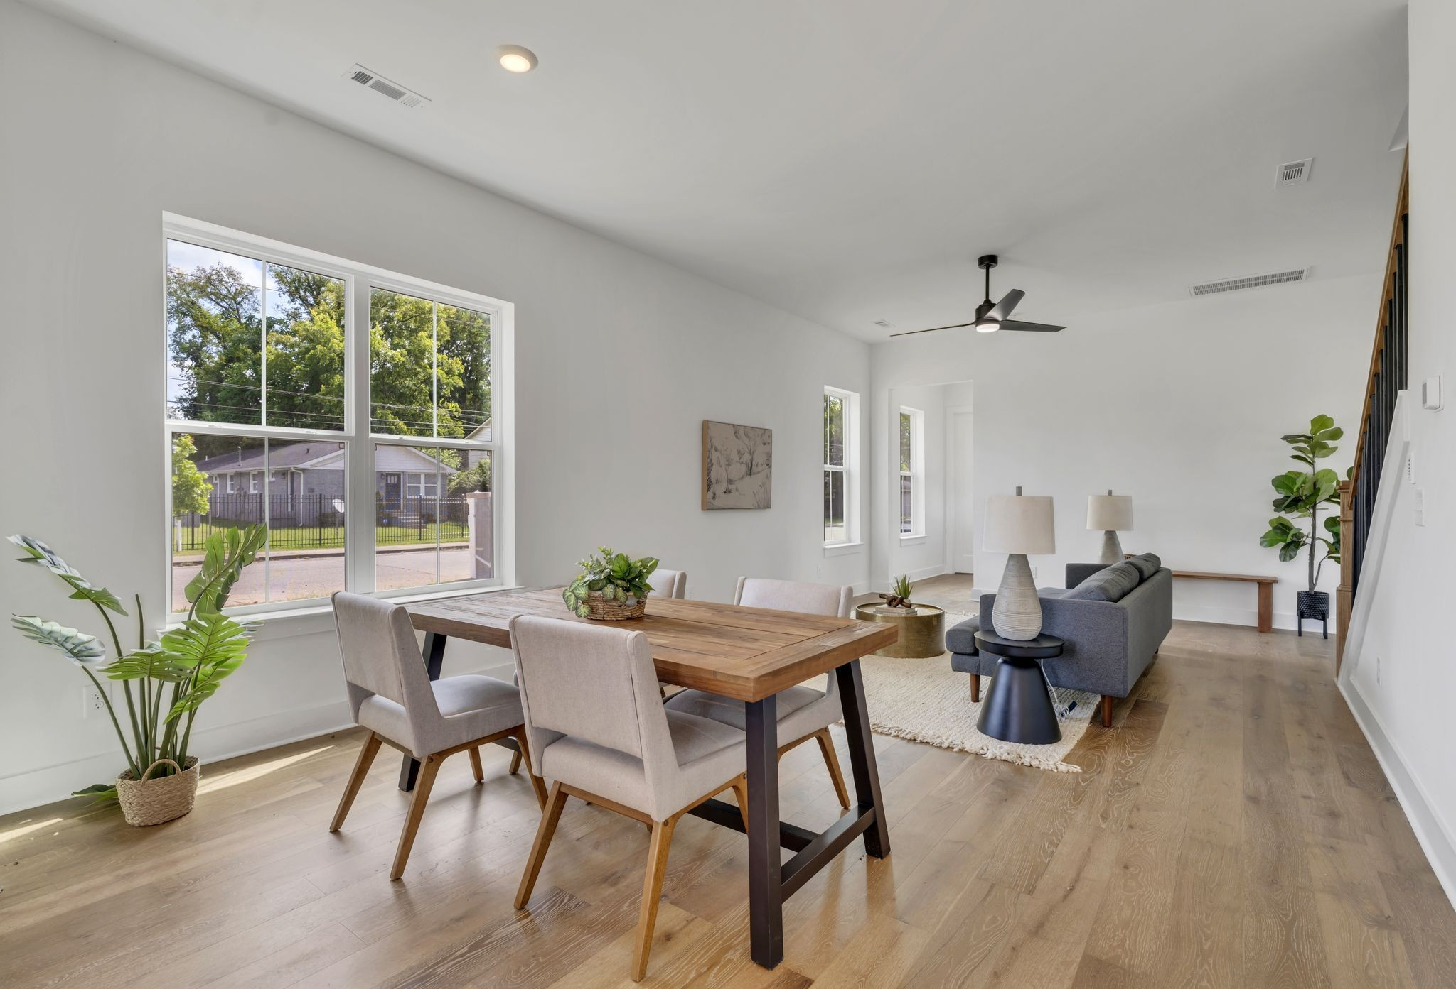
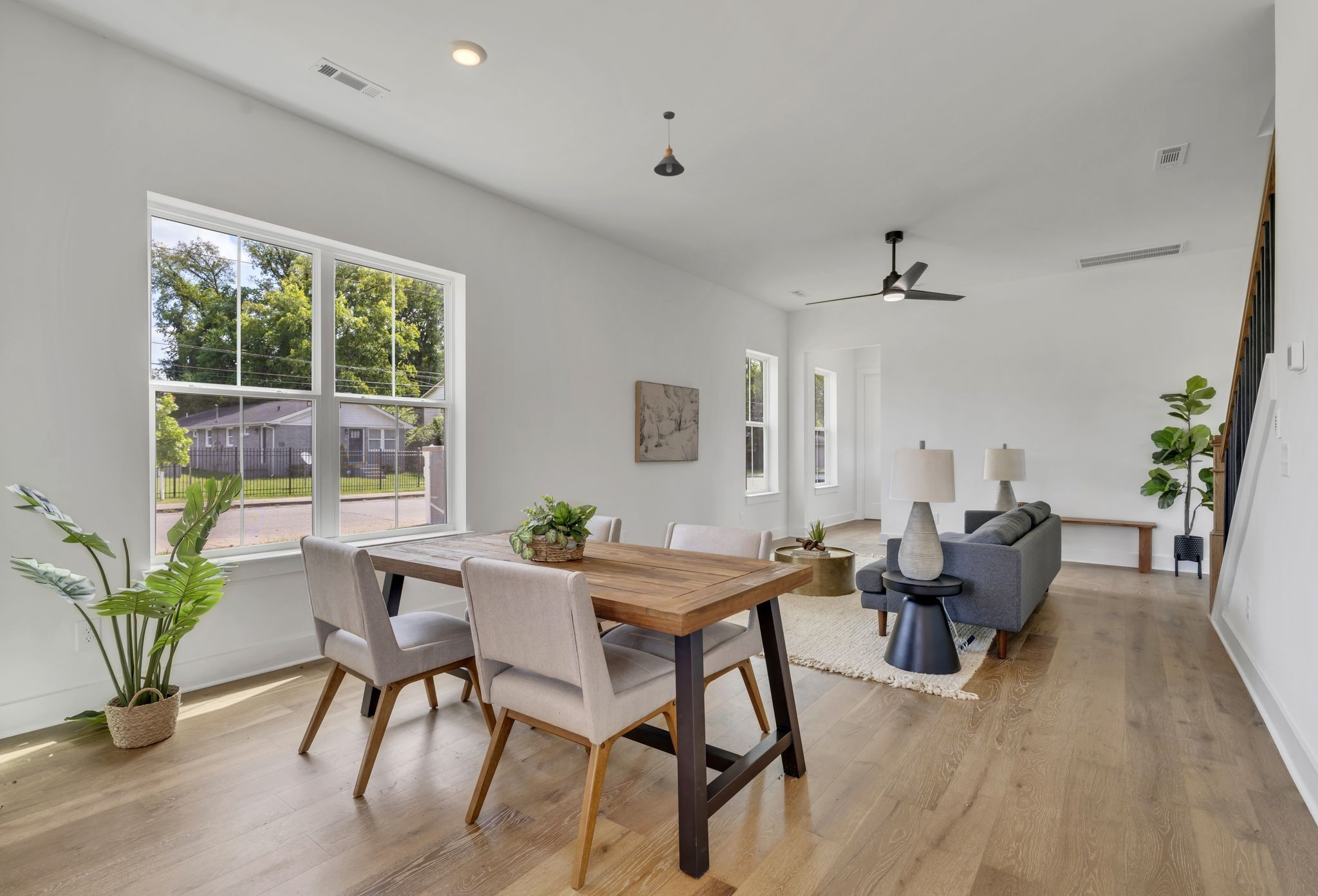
+ pendant light [653,111,685,177]
